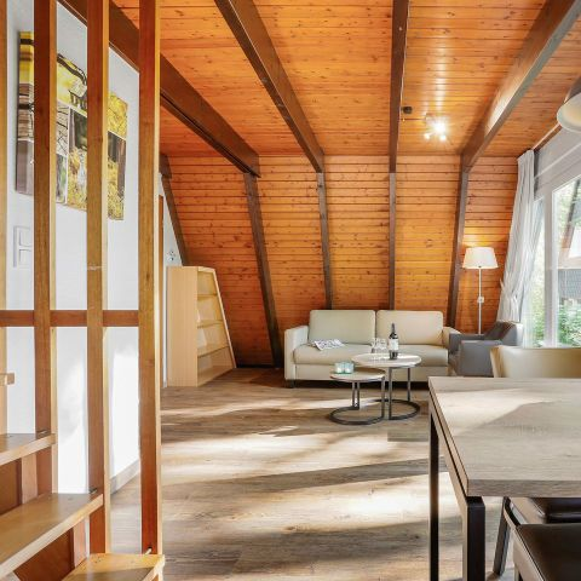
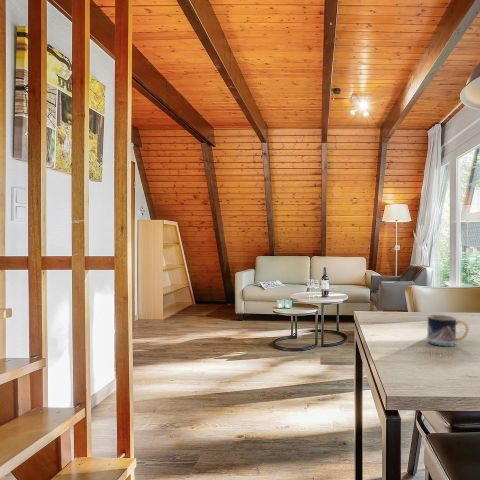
+ mug [426,314,470,347]
